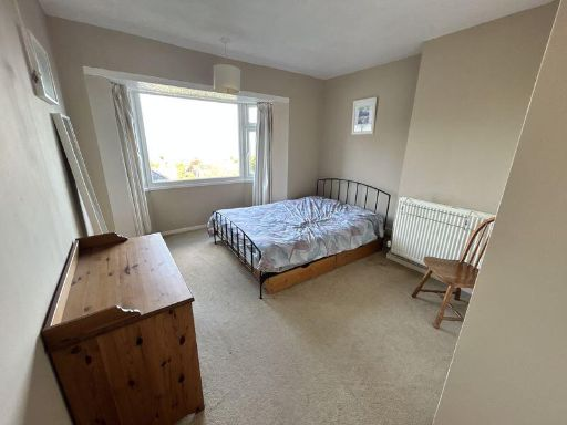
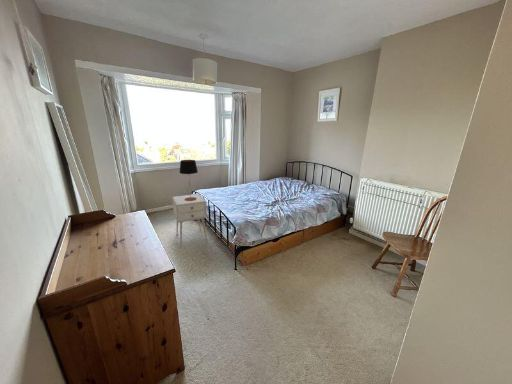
+ nightstand [171,193,208,246]
+ table lamp [178,159,199,201]
